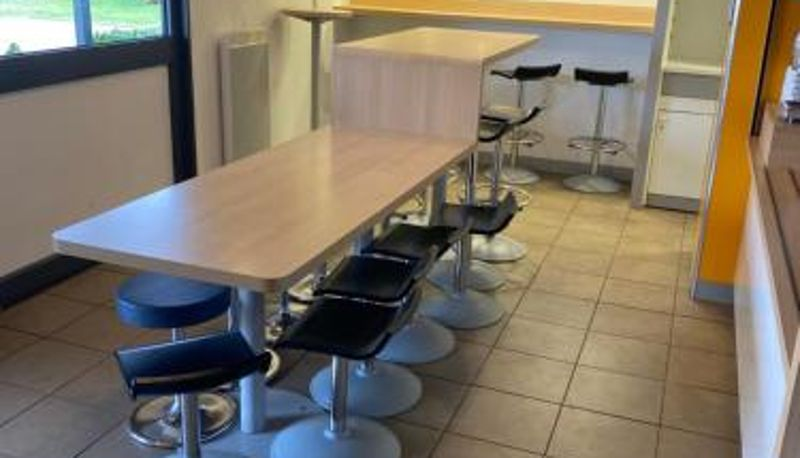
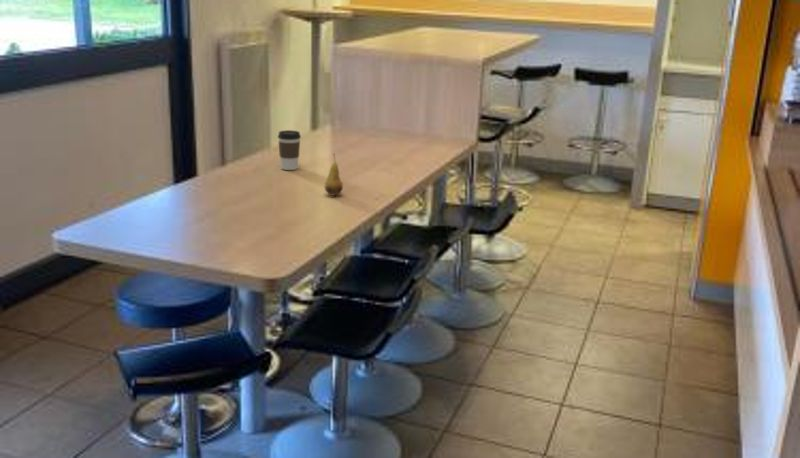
+ coffee cup [277,129,302,171]
+ fruit [324,153,344,196]
